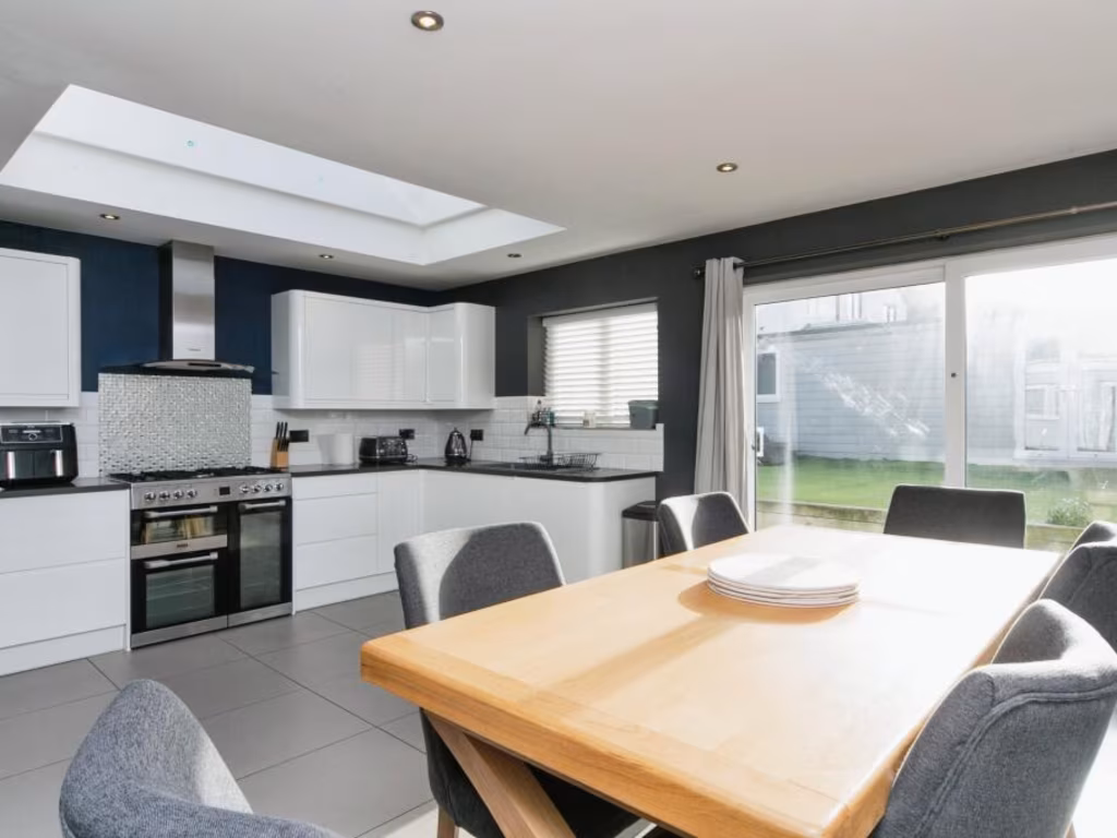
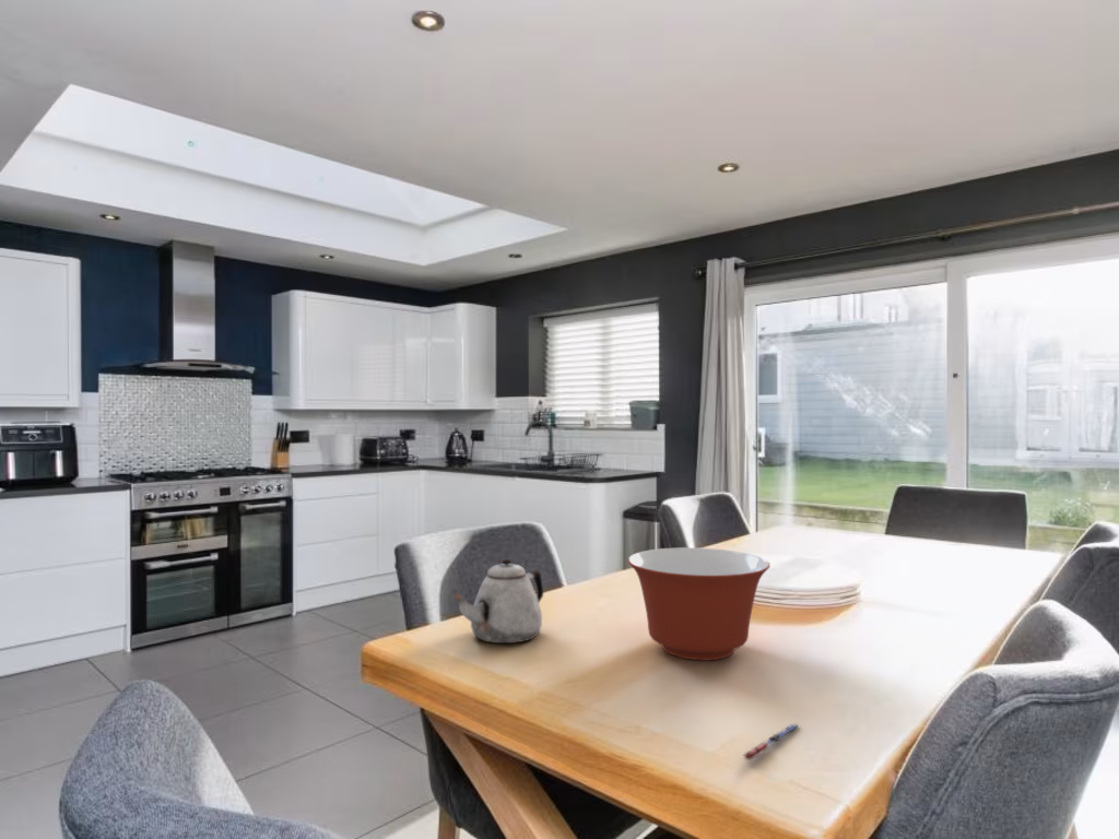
+ mixing bowl [627,546,771,661]
+ teapot [454,558,544,645]
+ pen [742,722,801,761]
